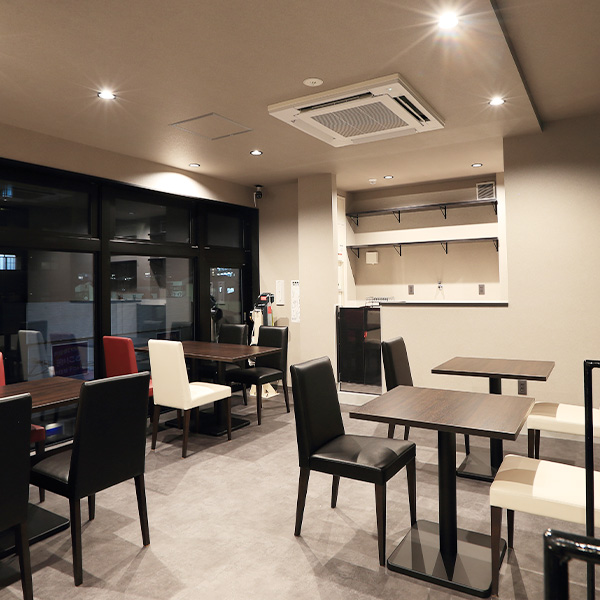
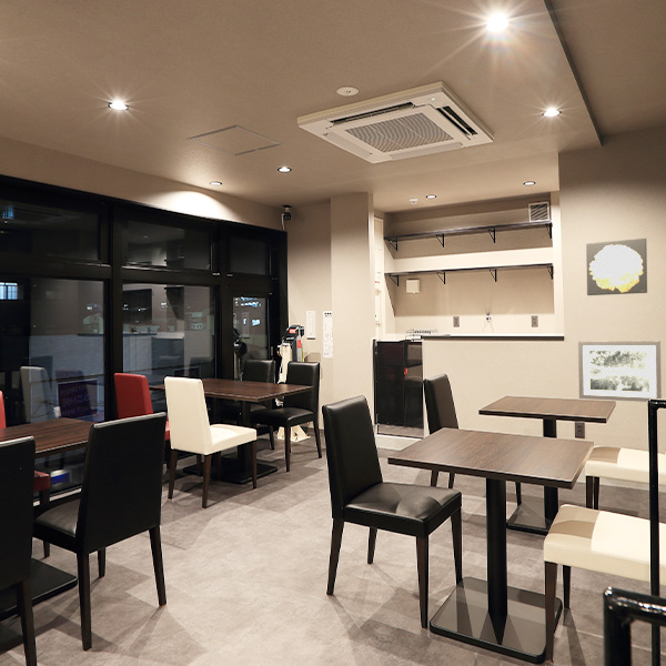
+ wall art [577,340,663,403]
+ wall art [585,238,648,296]
